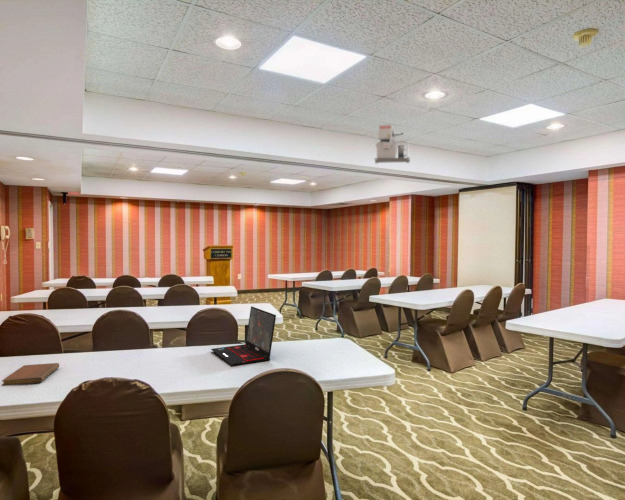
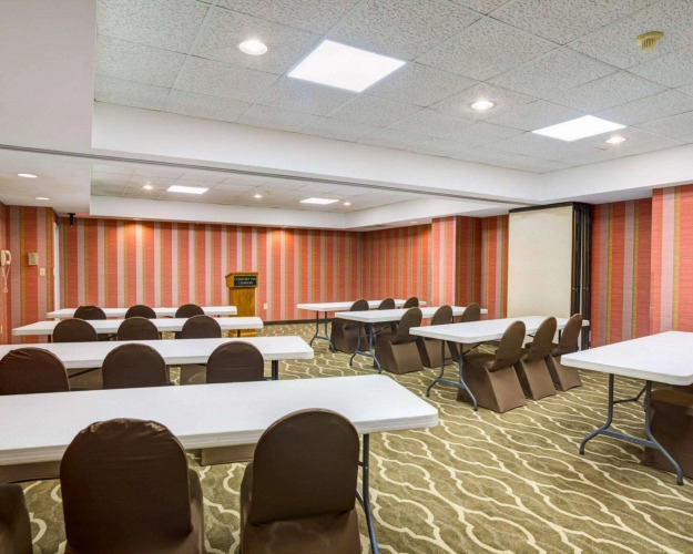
- projector [373,124,411,165]
- laptop [210,305,277,367]
- notebook [1,362,60,387]
